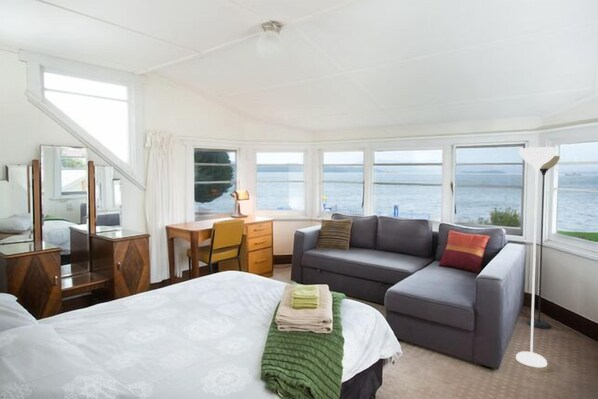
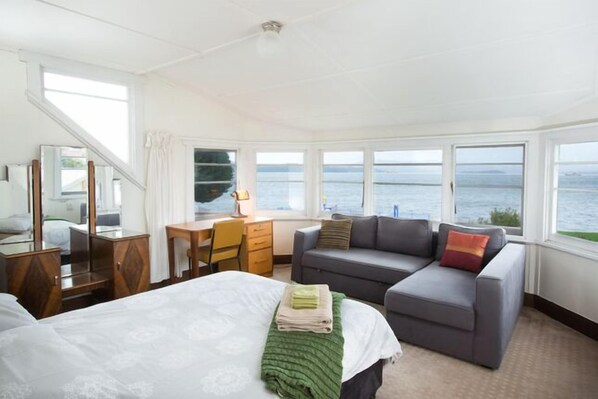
- floor lamp [515,146,561,368]
